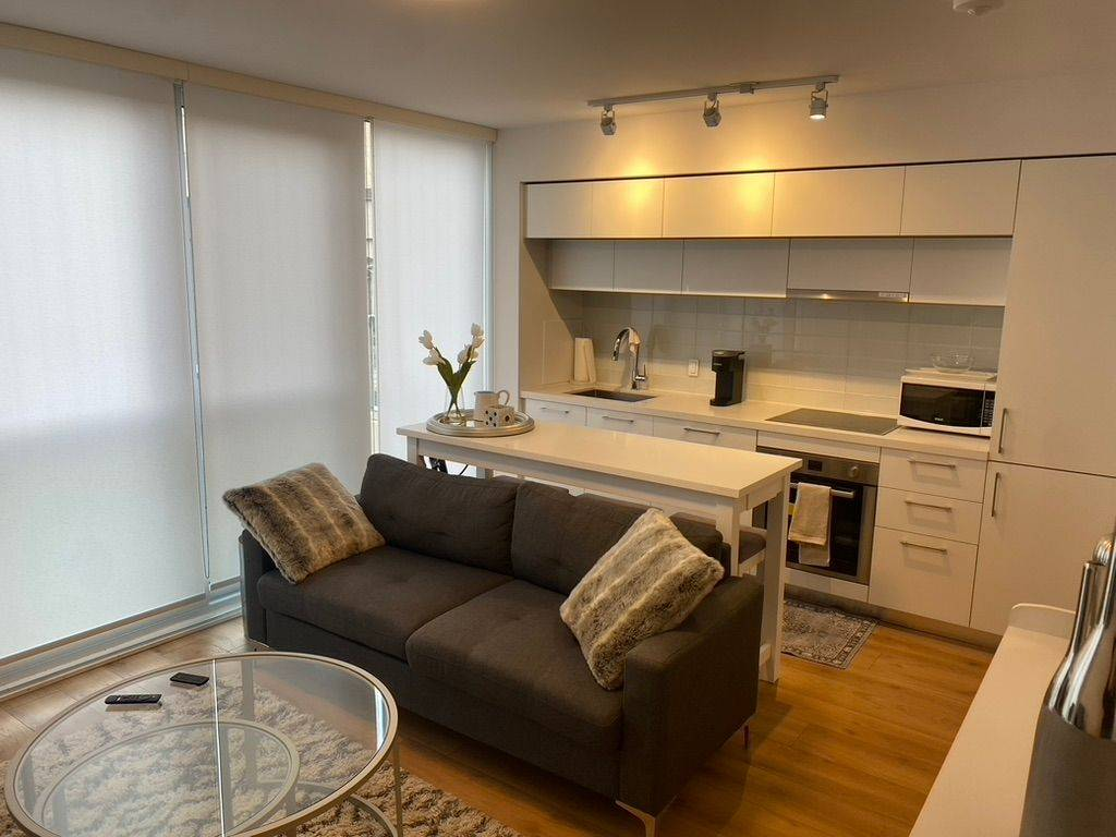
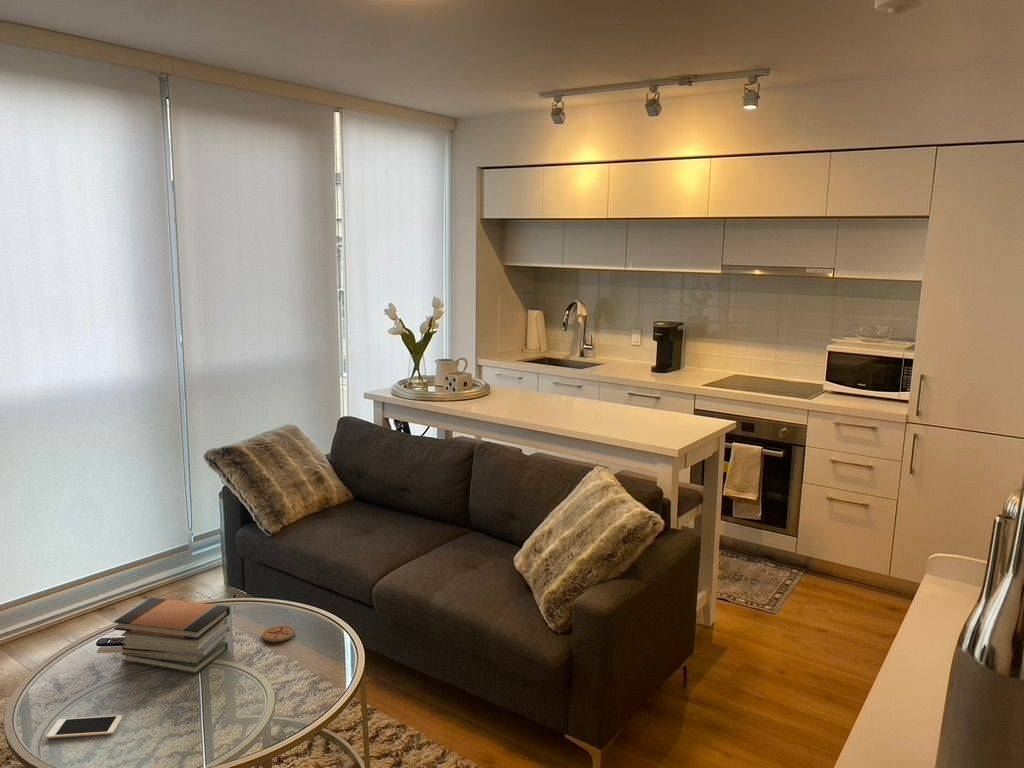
+ coaster [261,625,296,643]
+ book stack [113,597,231,675]
+ cell phone [45,714,124,739]
